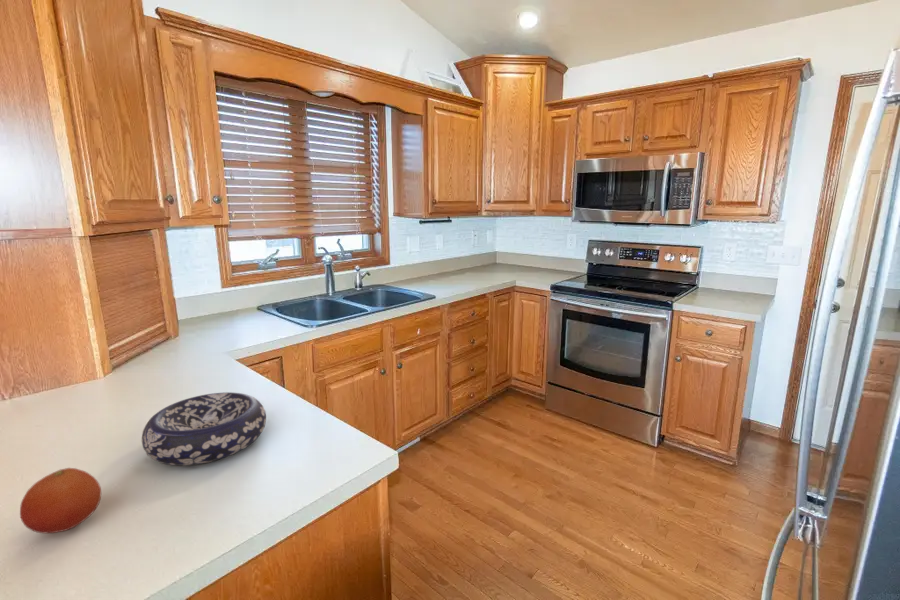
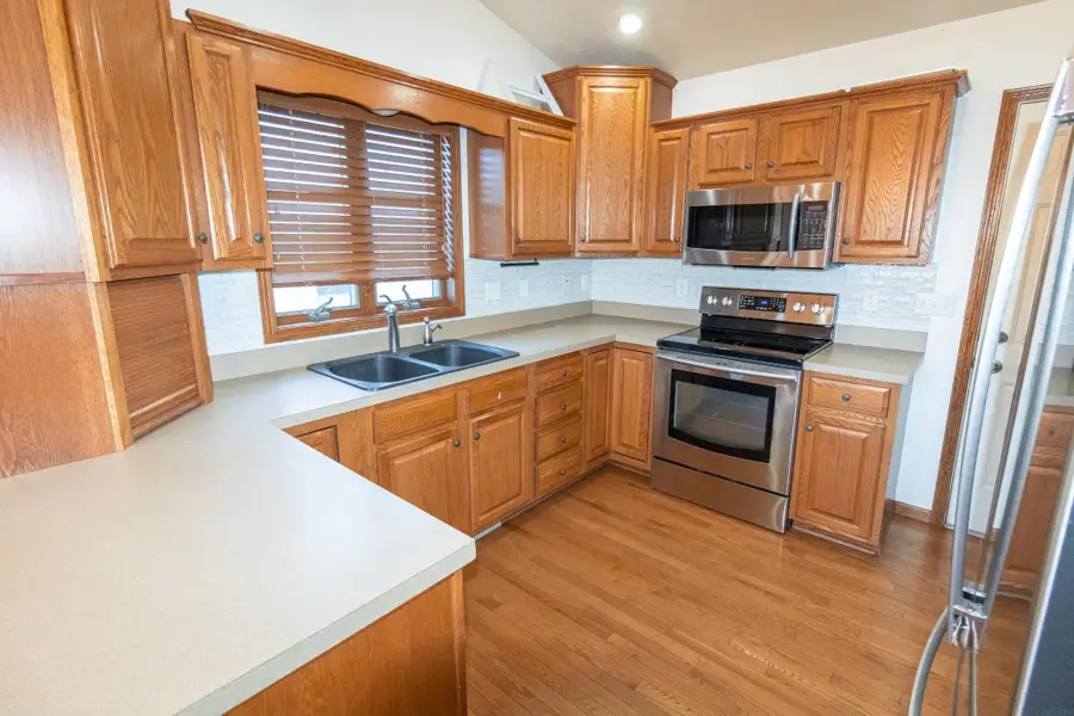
- decorative bowl [141,391,267,467]
- fruit [19,467,102,534]
